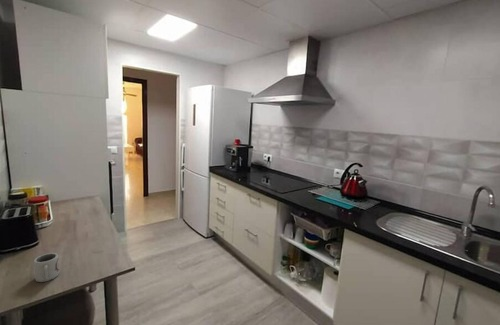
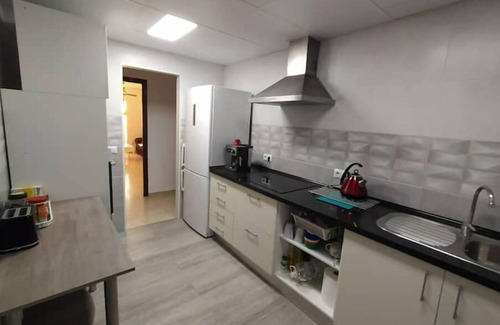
- cup [33,252,60,283]
